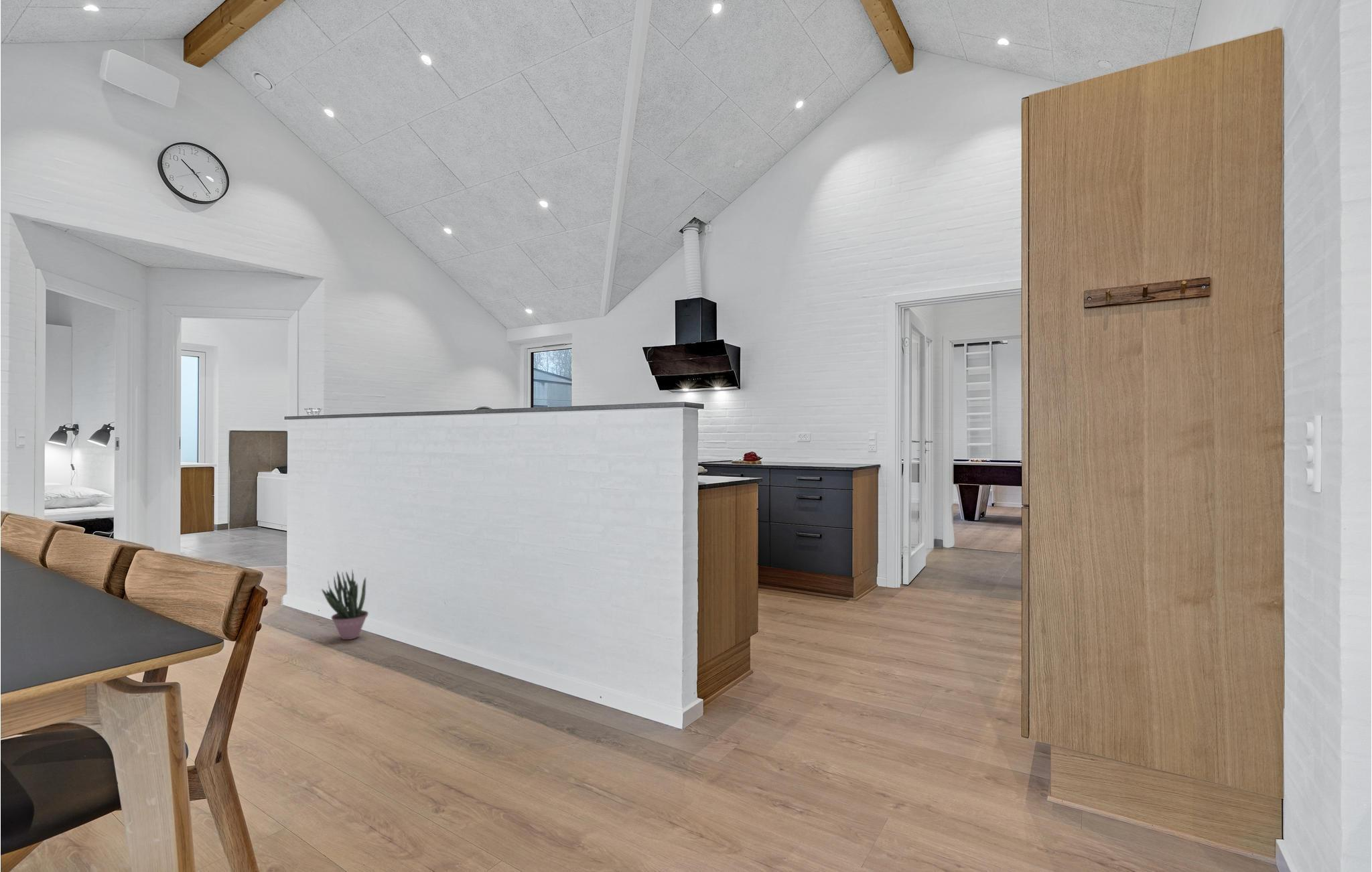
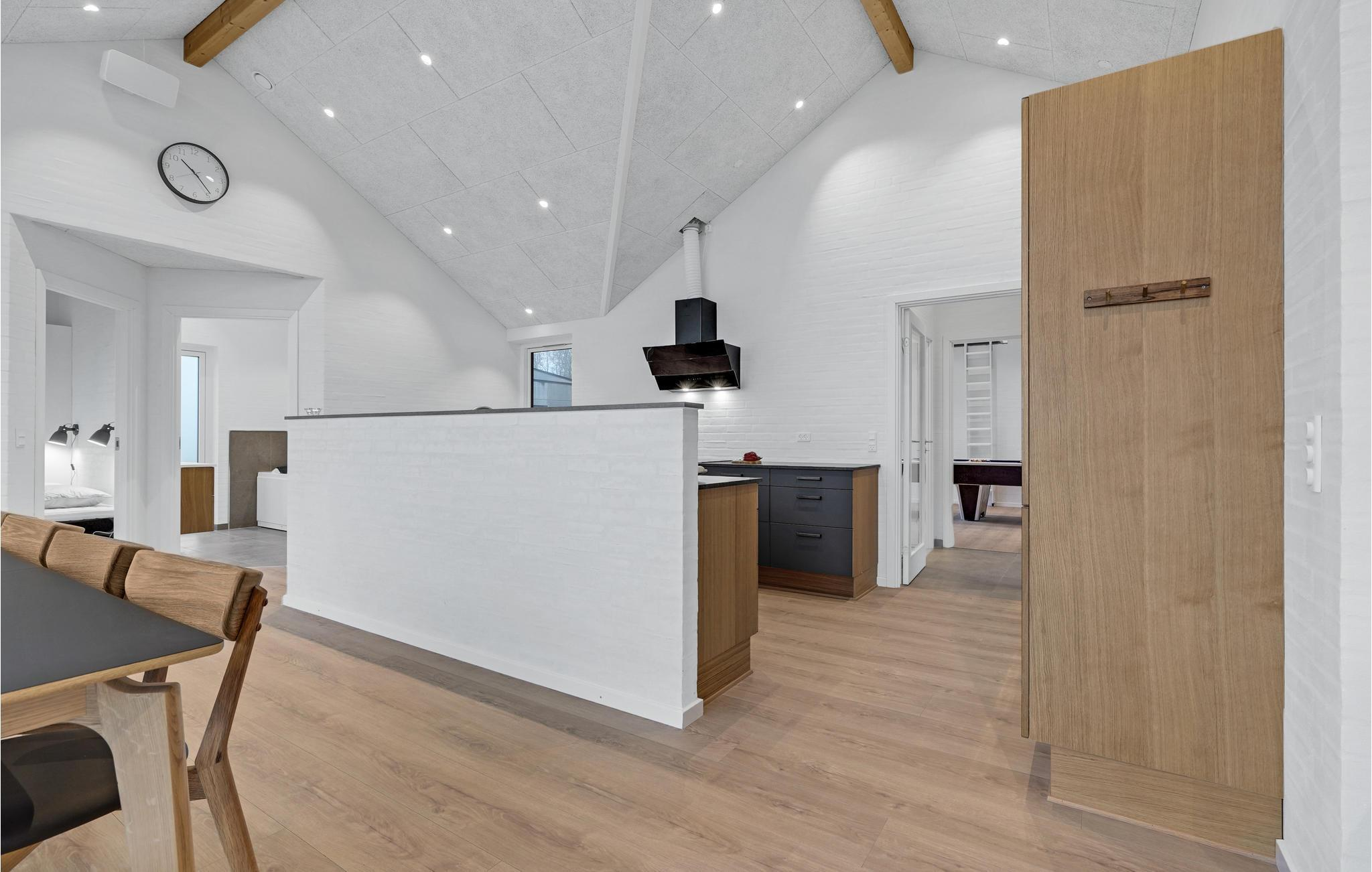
- potted plant [321,569,369,640]
